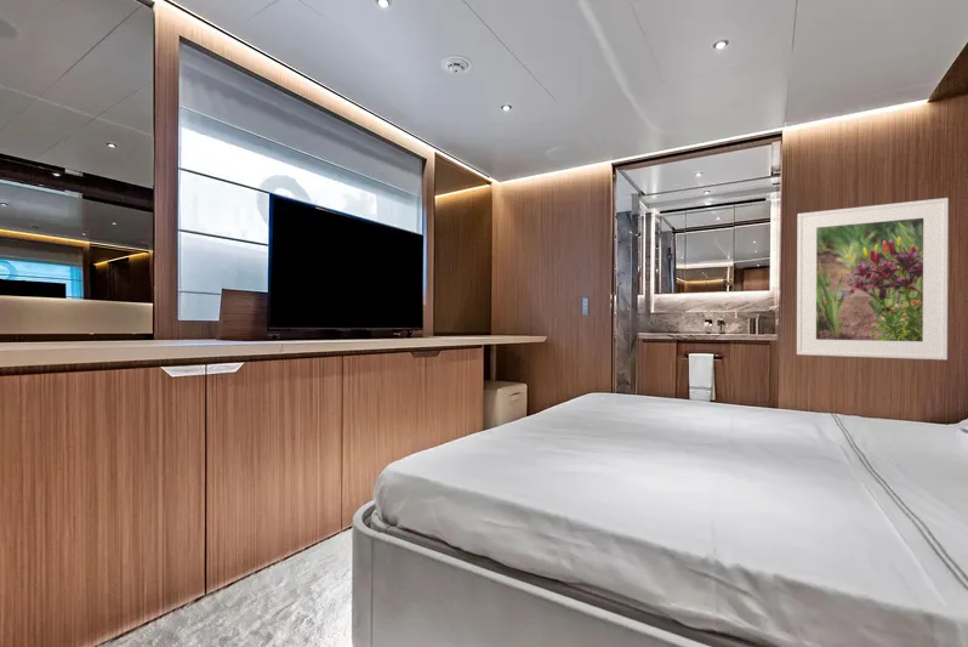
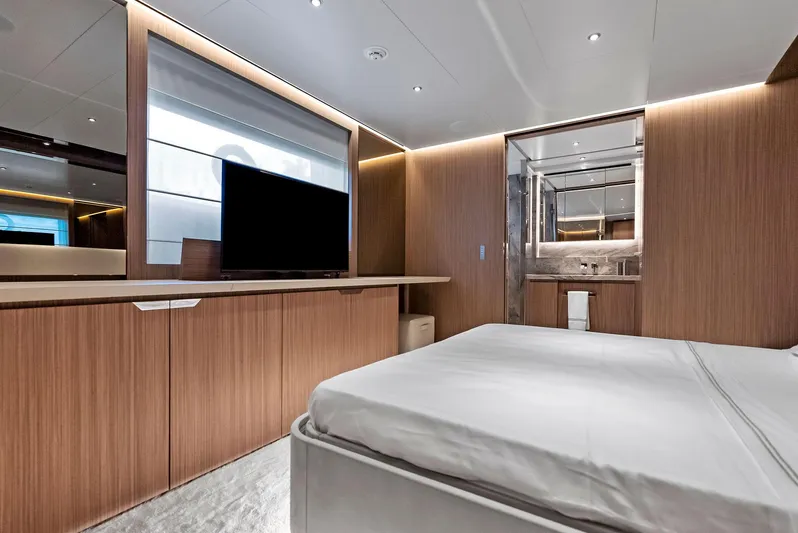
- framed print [796,197,950,361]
